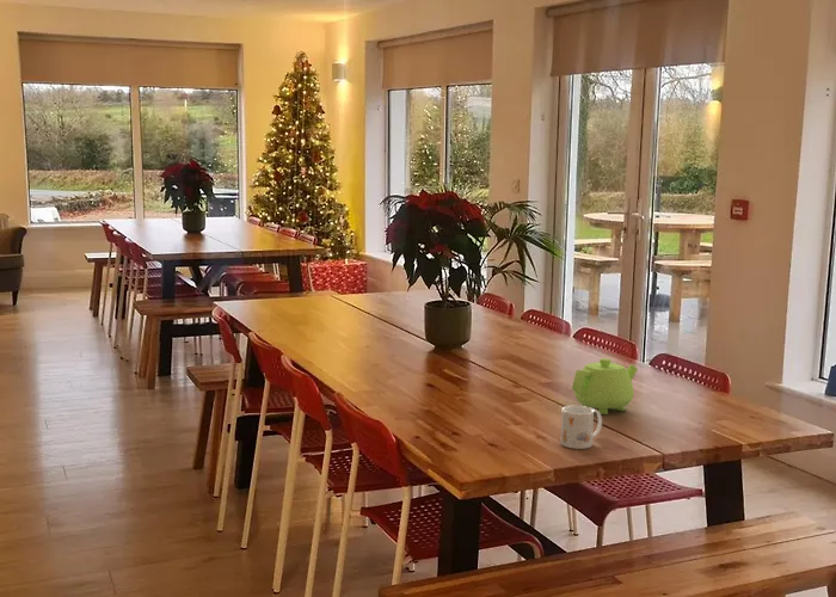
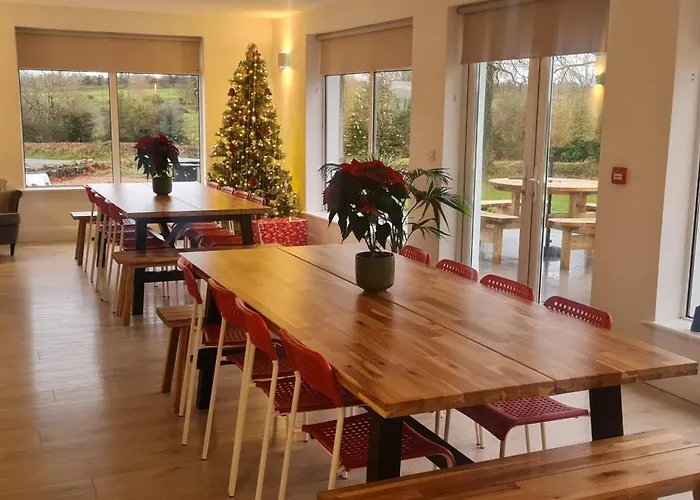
- teapot [571,357,639,416]
- mug [559,405,603,450]
